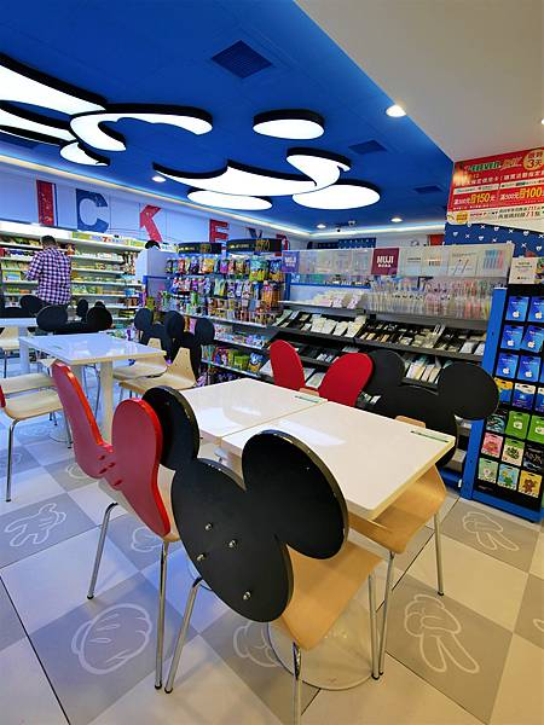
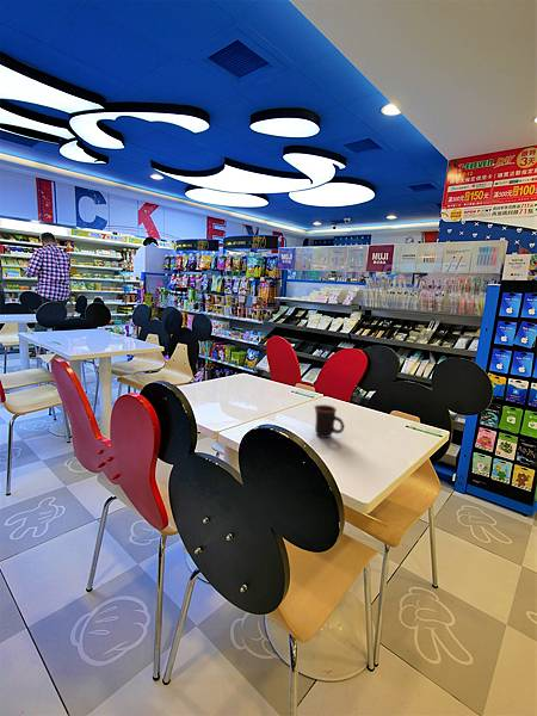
+ mug [314,403,345,439]
